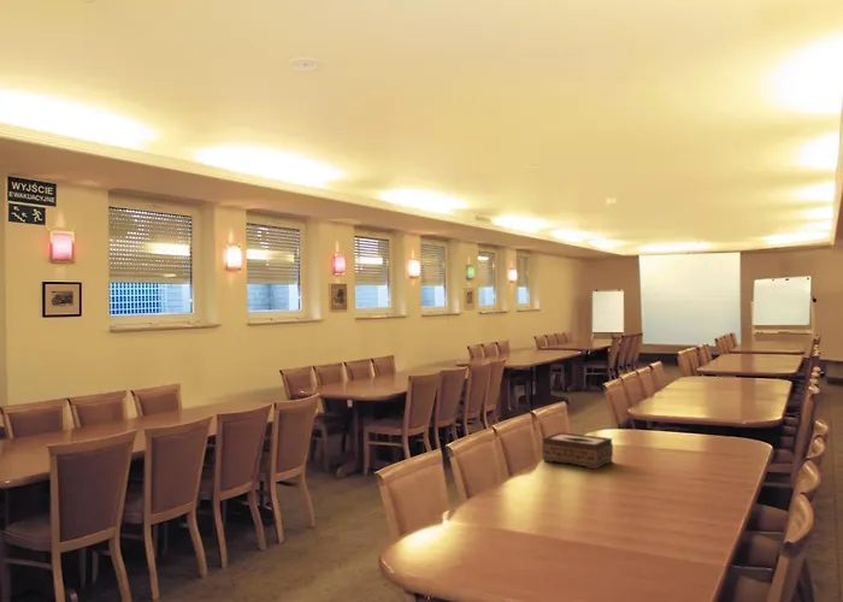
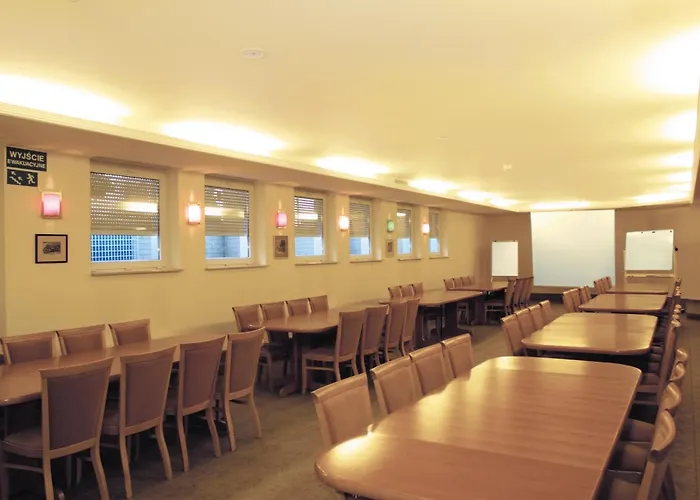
- tissue box [541,431,614,470]
